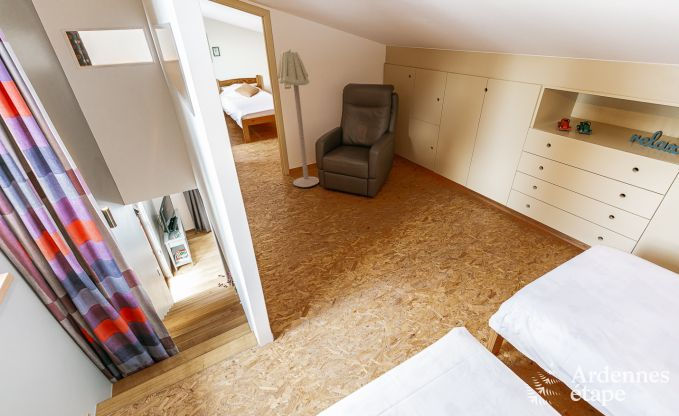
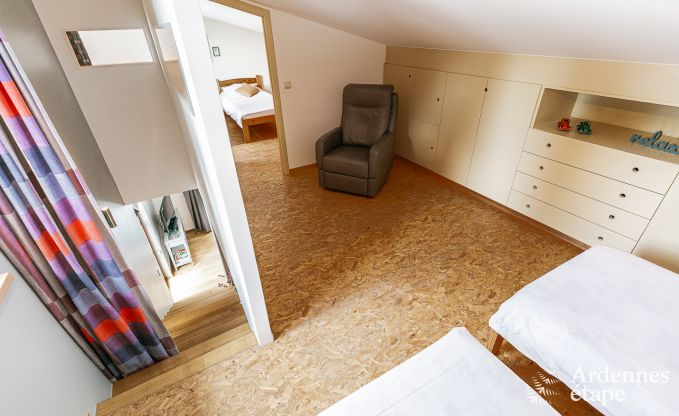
- floor lamp [277,48,320,188]
